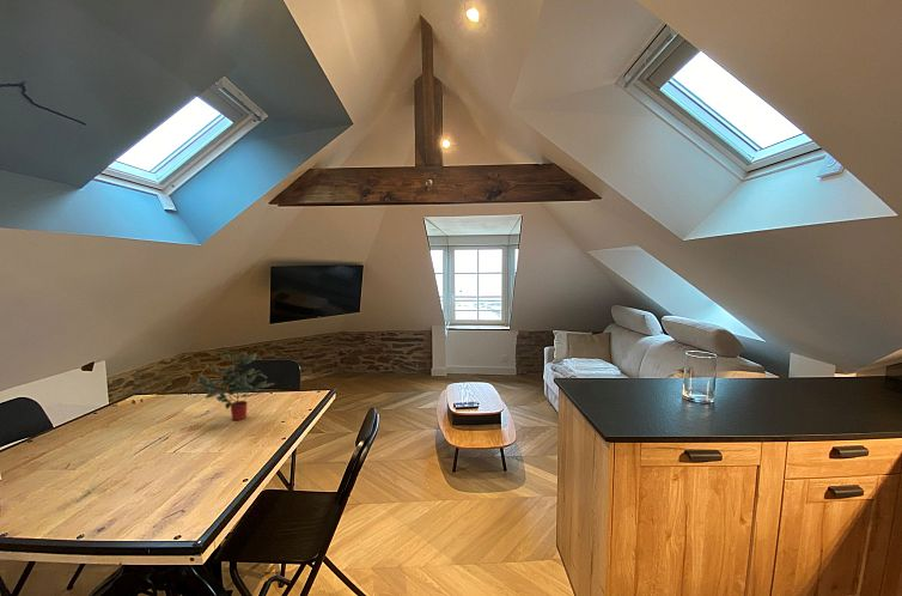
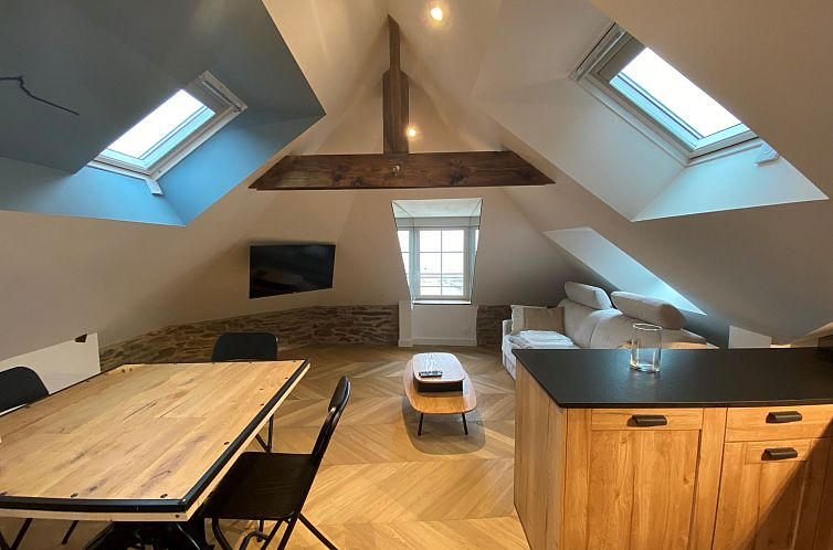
- potted plant [187,351,278,421]
